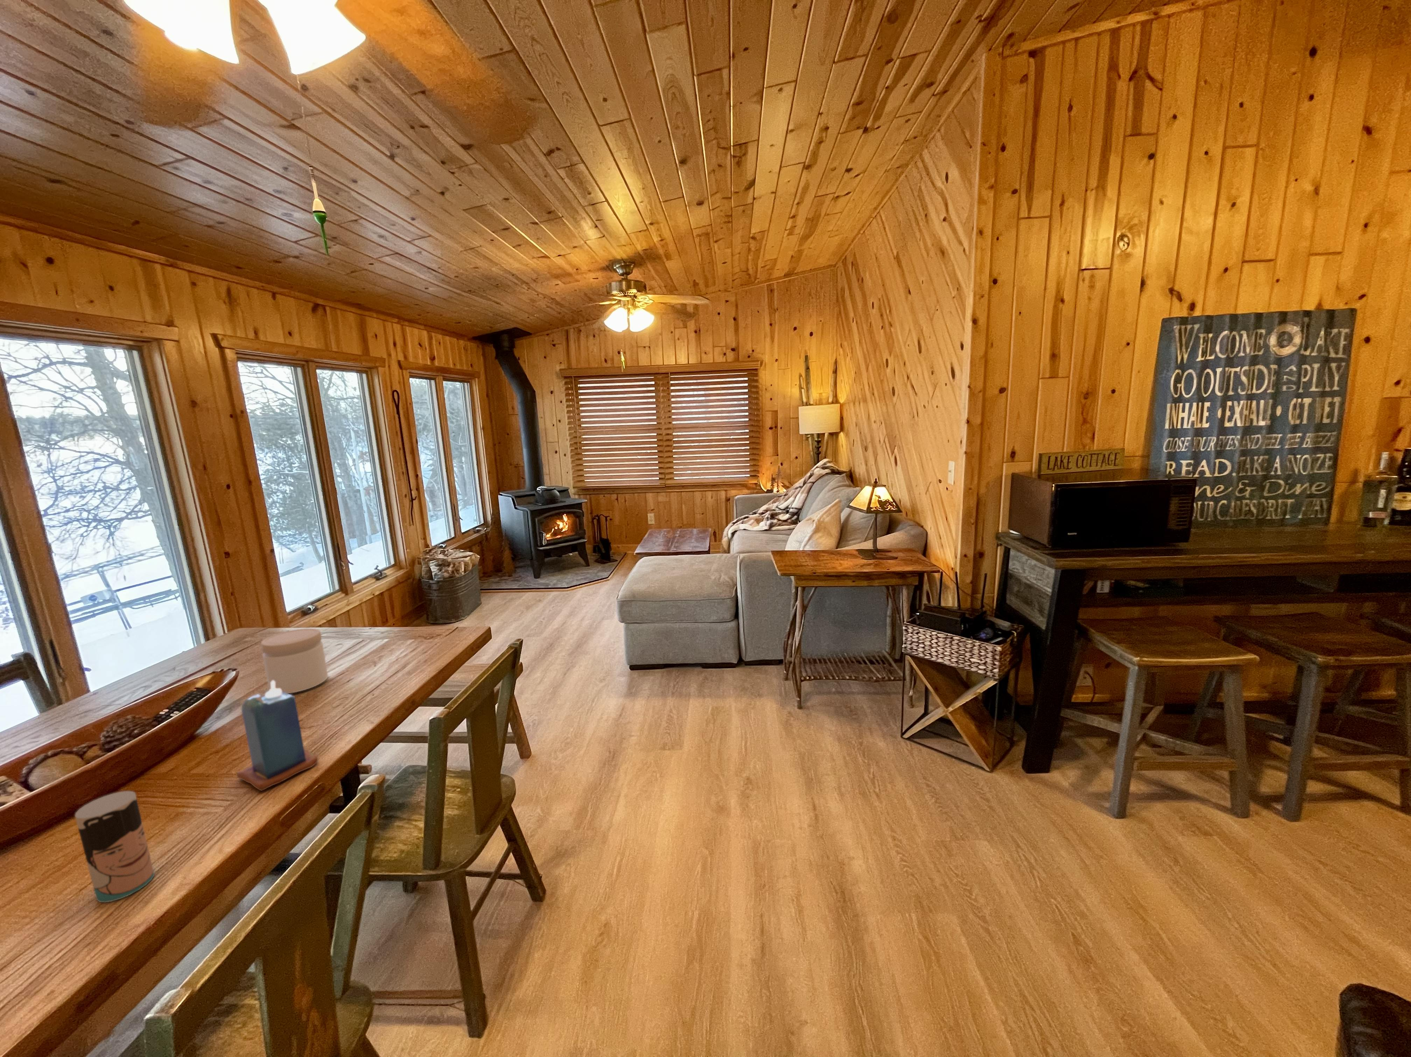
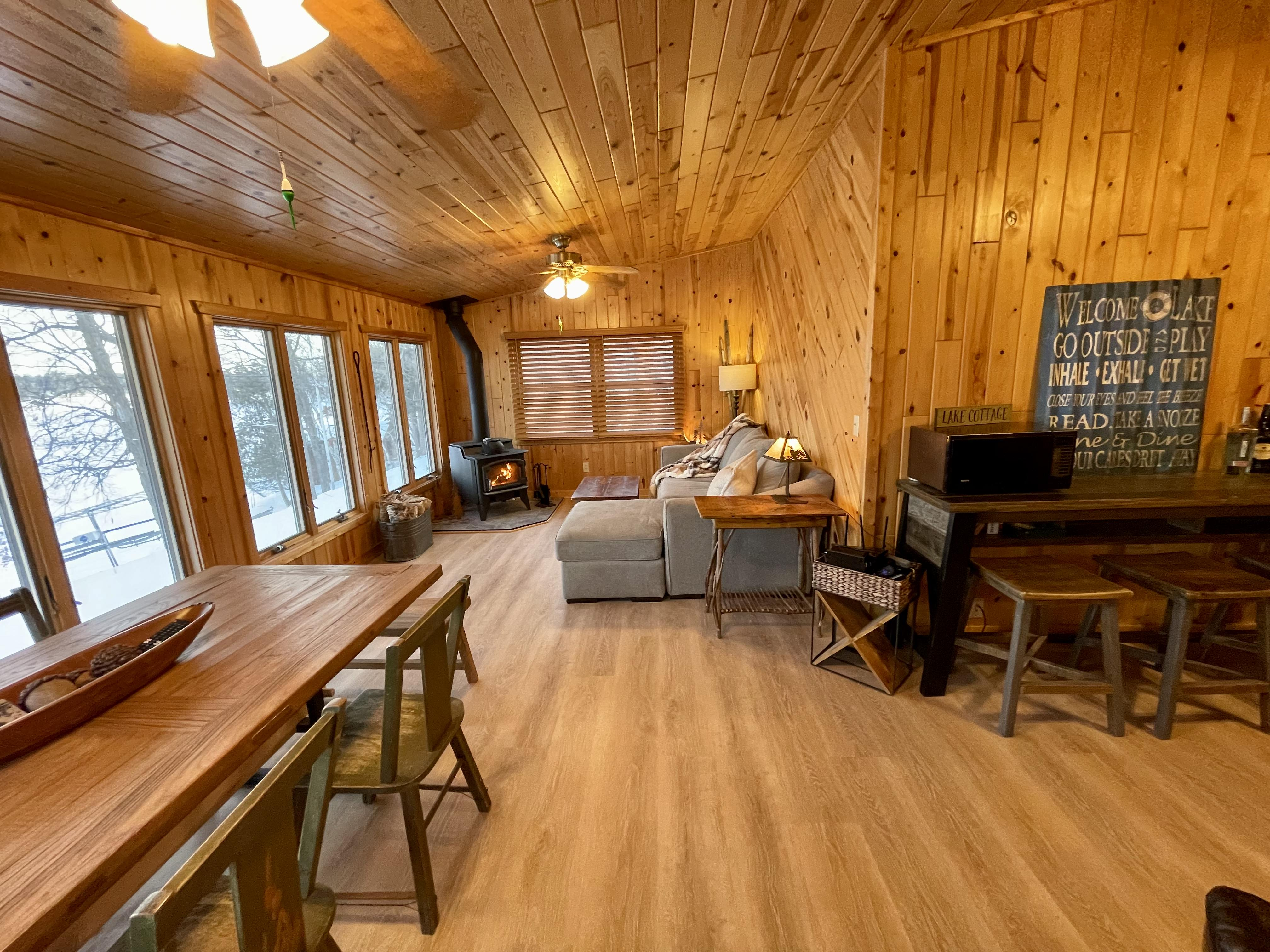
- candle [237,681,318,792]
- jar [260,628,328,694]
- cup [74,791,154,903]
